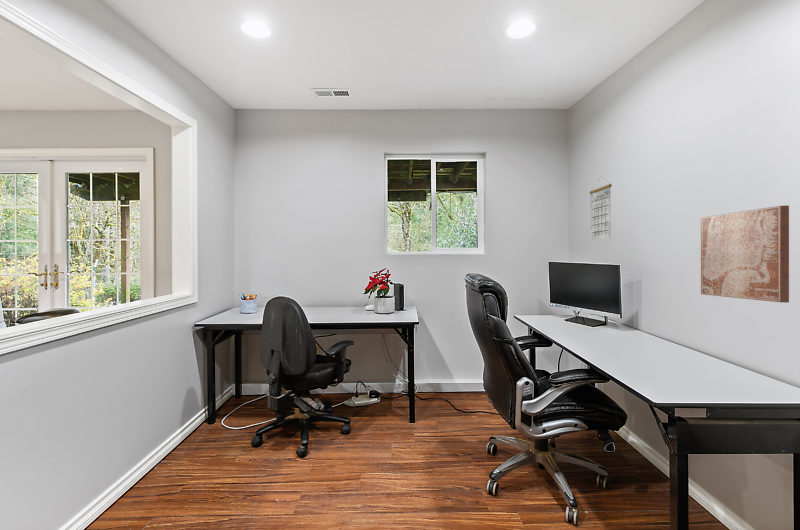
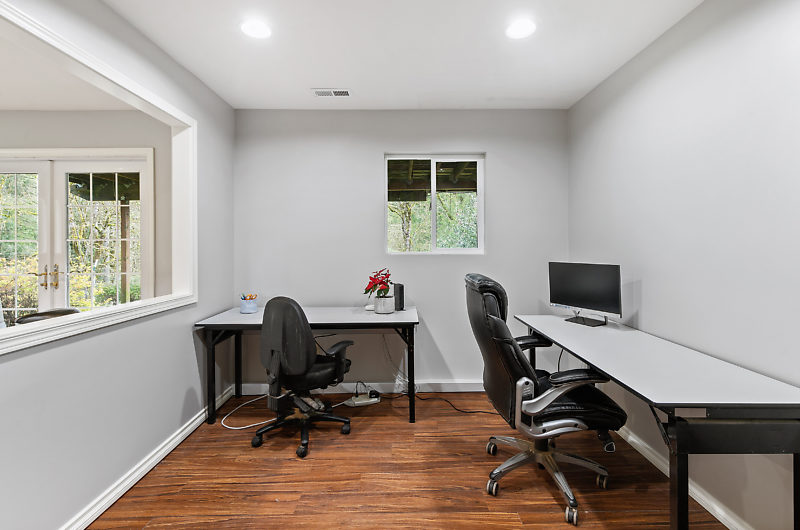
- wall art [700,205,790,304]
- calendar [588,177,613,241]
